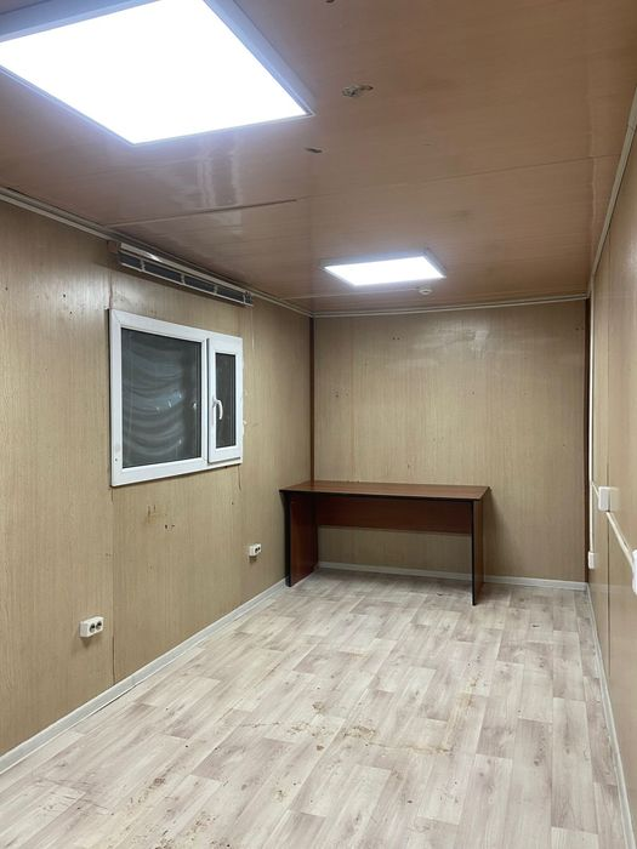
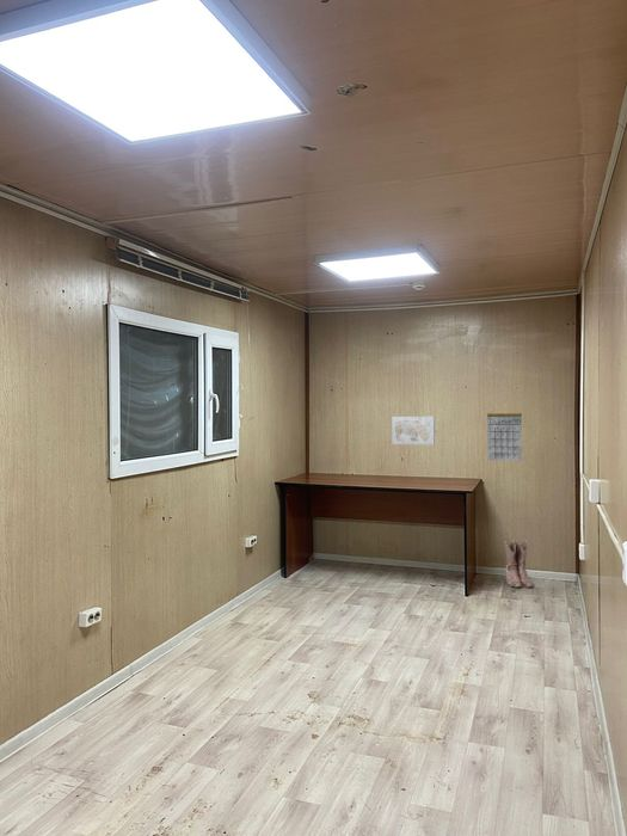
+ boots [503,540,535,589]
+ calendar [486,407,523,462]
+ wall art [391,416,436,445]
